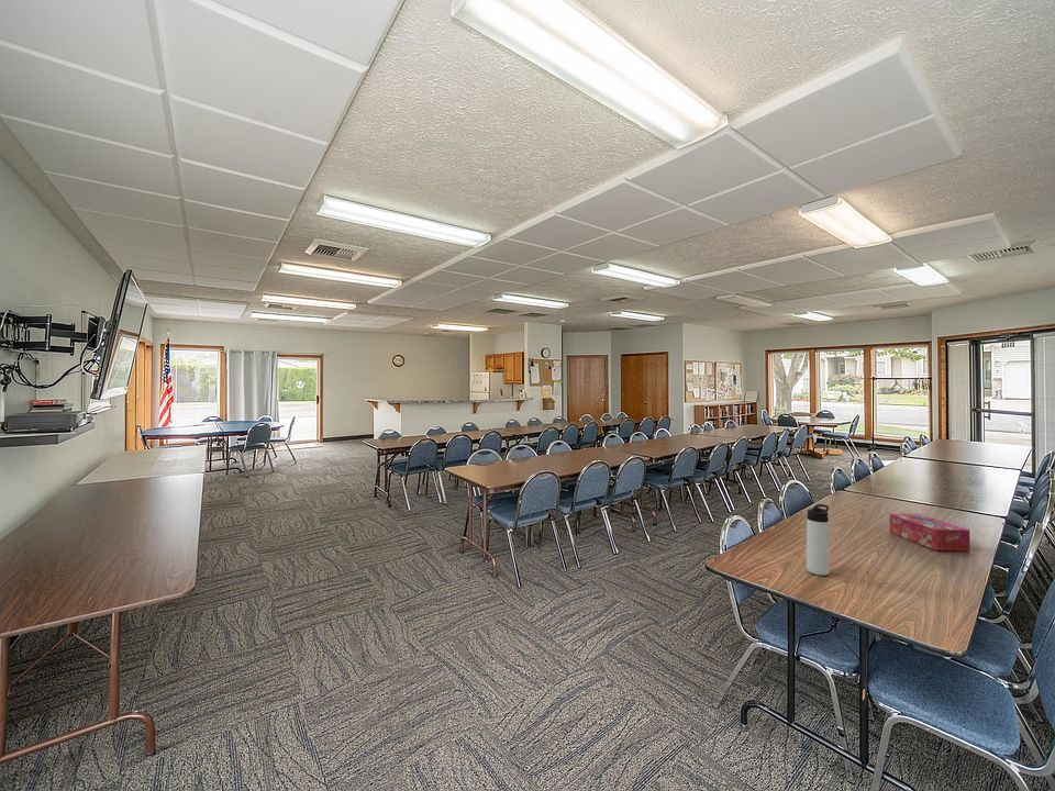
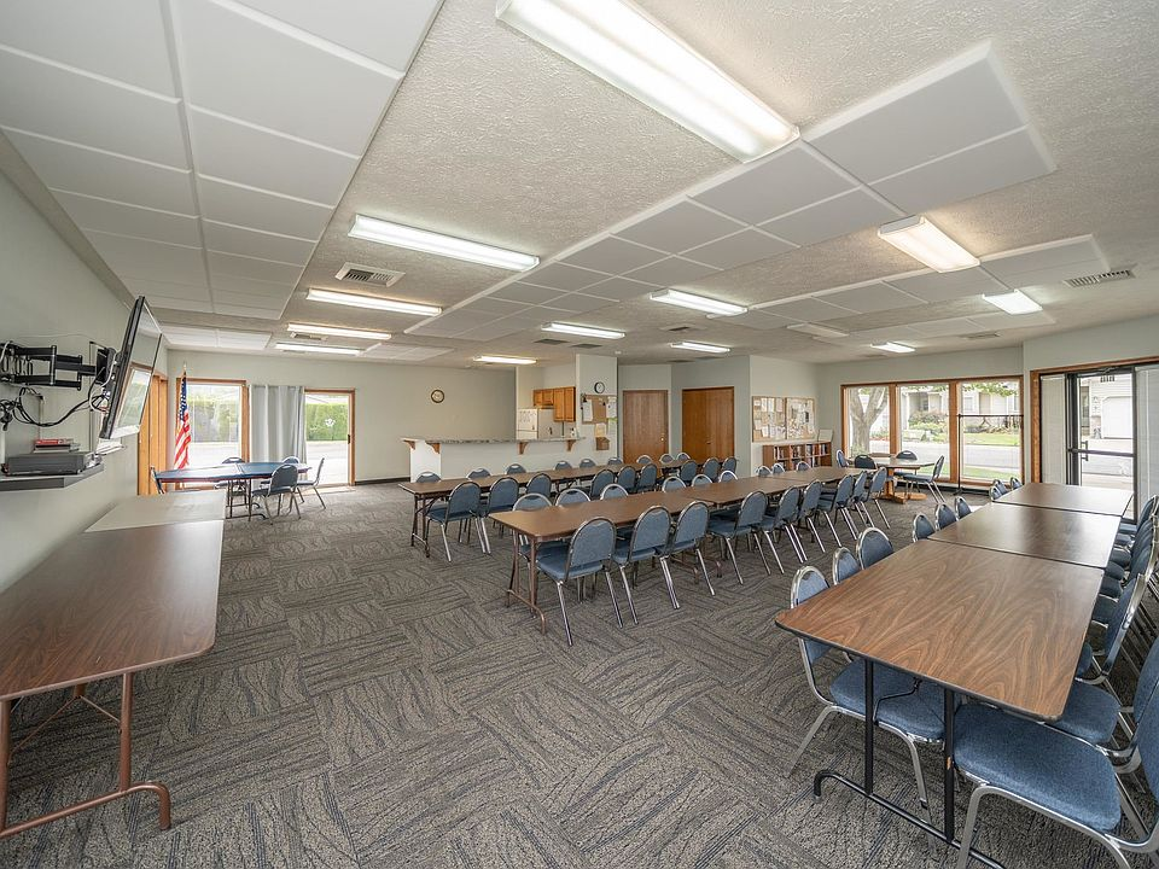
- thermos bottle [806,503,831,577]
- tissue box [888,512,970,552]
